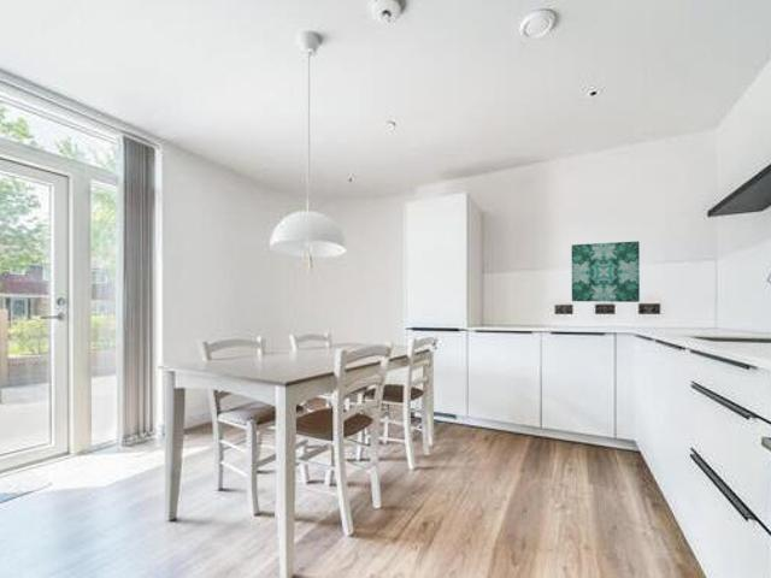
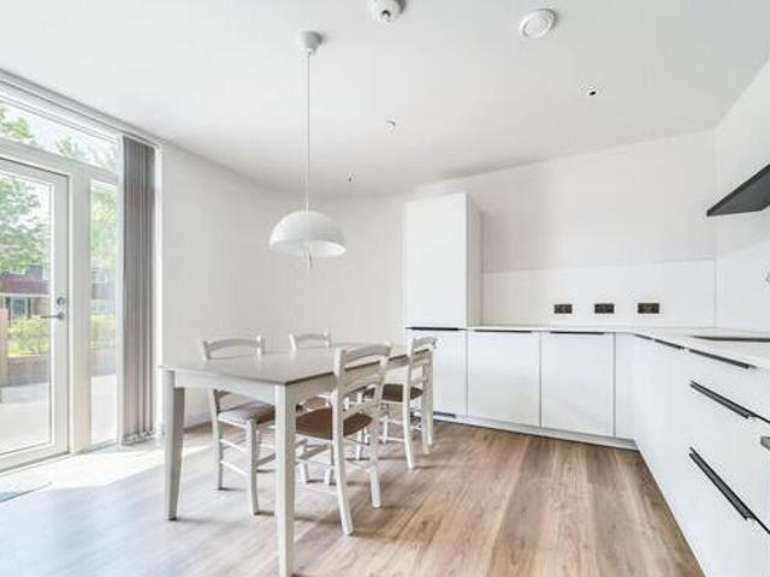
- wall art [571,240,641,303]
